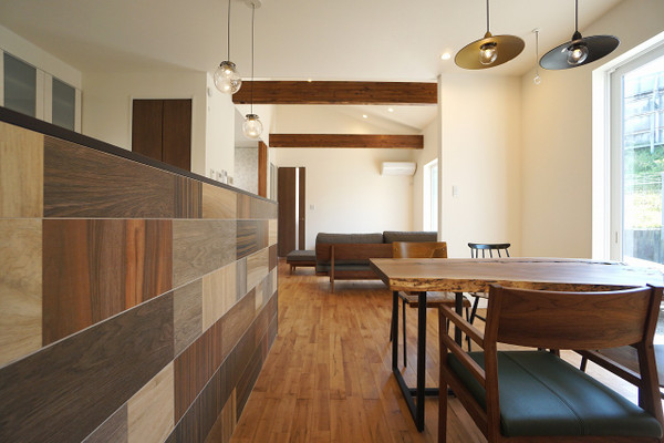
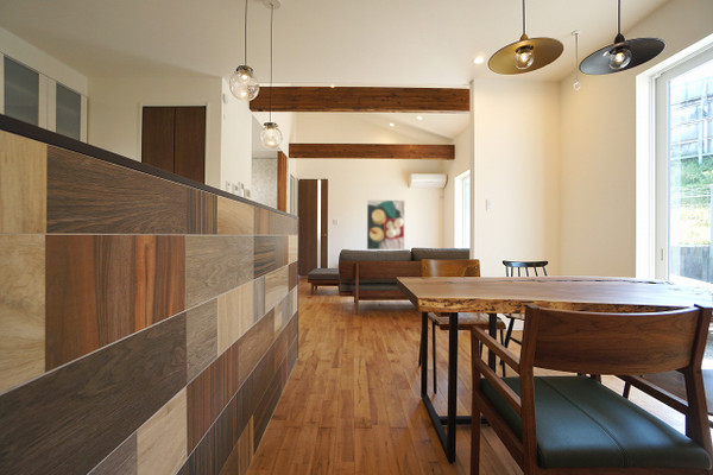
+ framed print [366,198,406,251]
